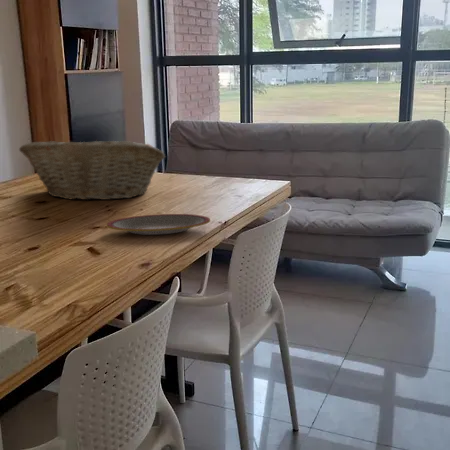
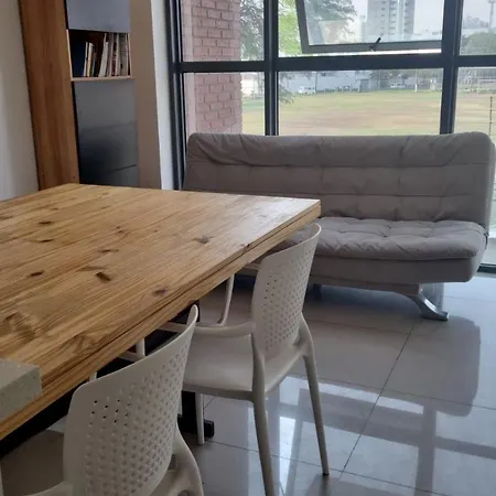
- plate [106,213,211,236]
- fruit basket [18,138,167,202]
